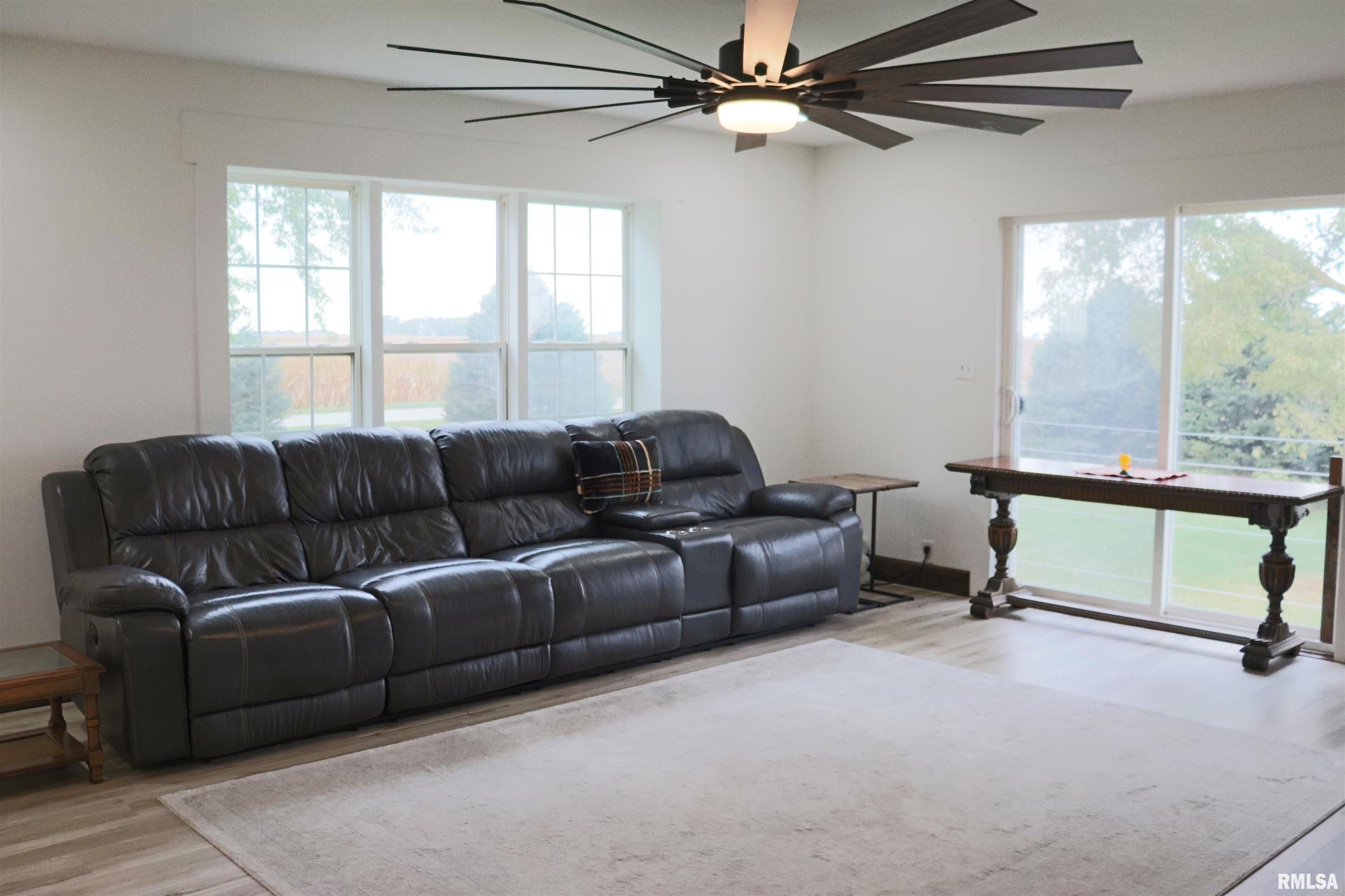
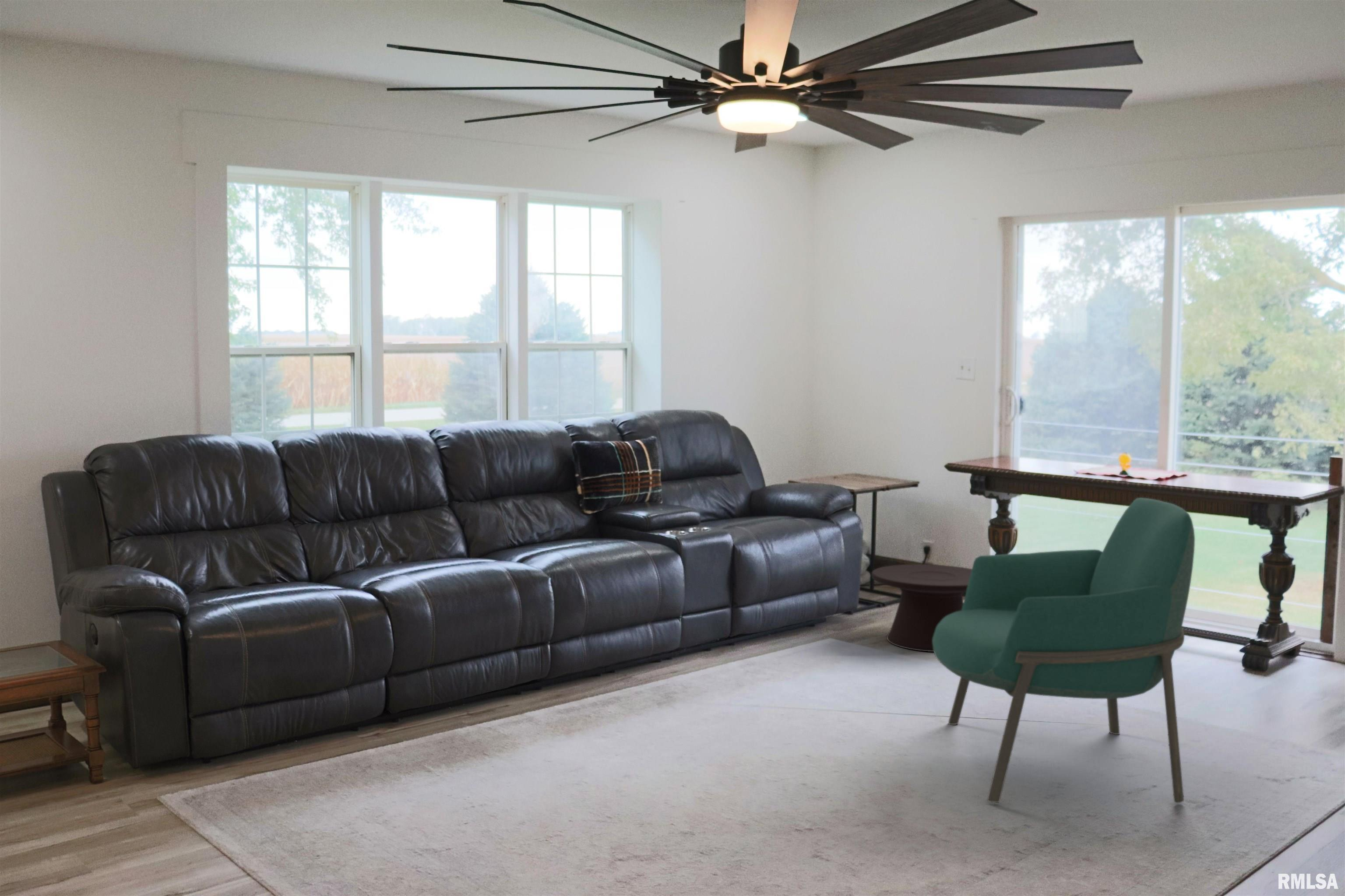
+ side table [871,564,972,652]
+ armchair [933,497,1195,804]
